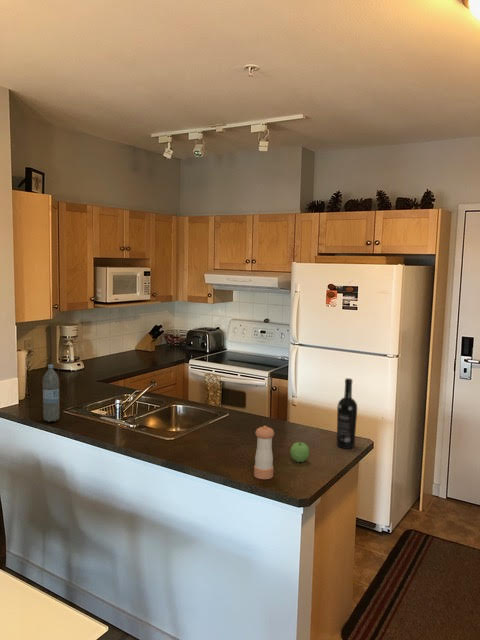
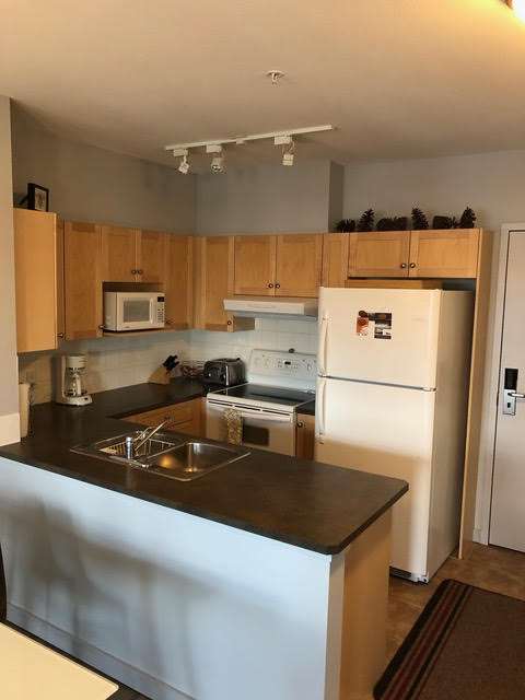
- water bottle [42,363,60,423]
- pepper shaker [253,425,275,480]
- apple [289,441,310,463]
- wine bottle [336,377,358,450]
